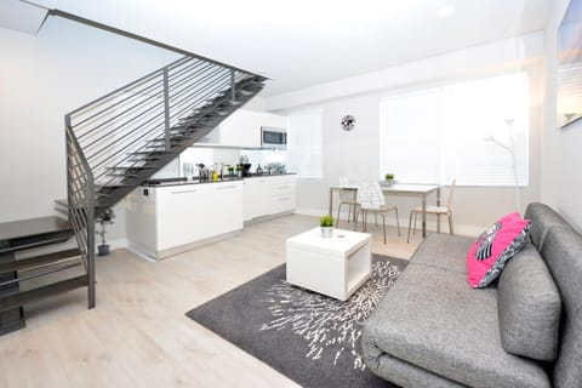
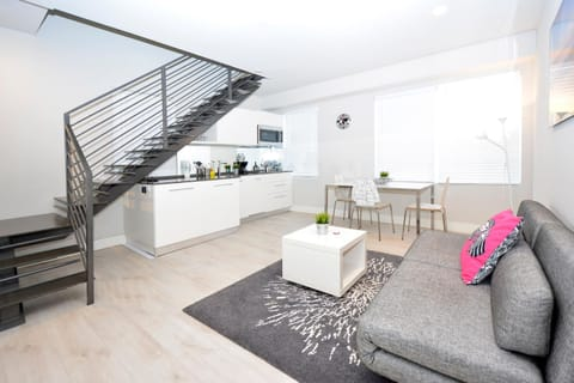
- potted plant [95,207,116,256]
